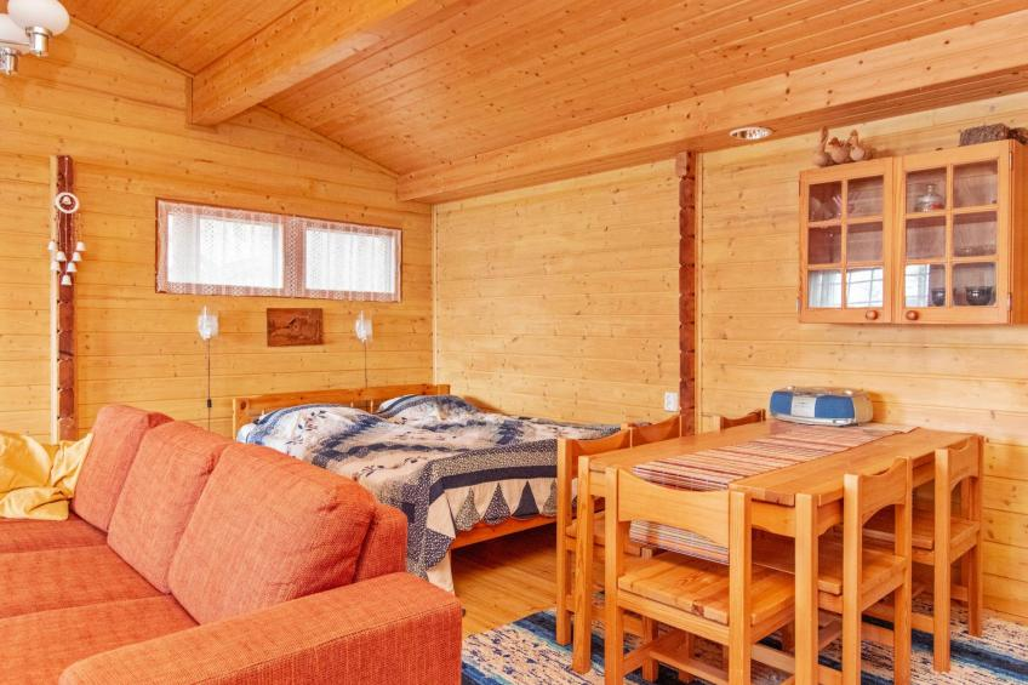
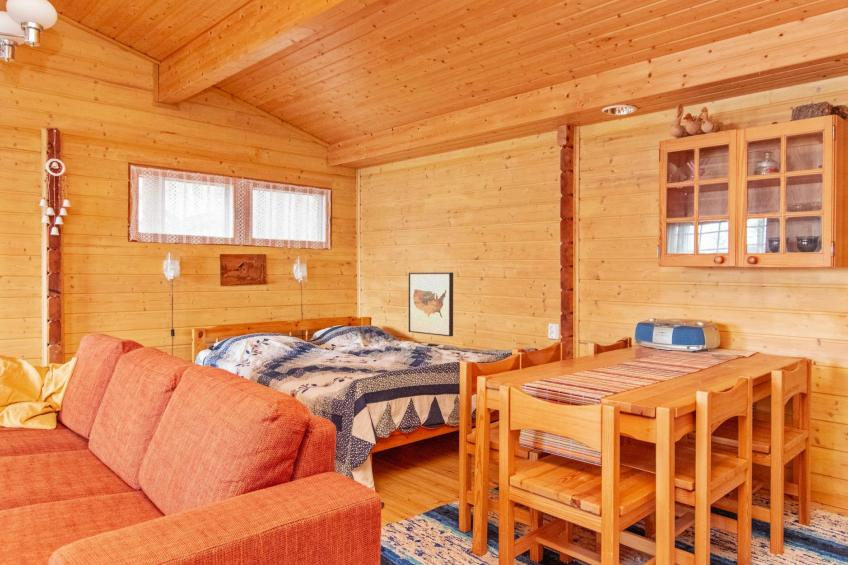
+ wall art [408,271,454,337]
